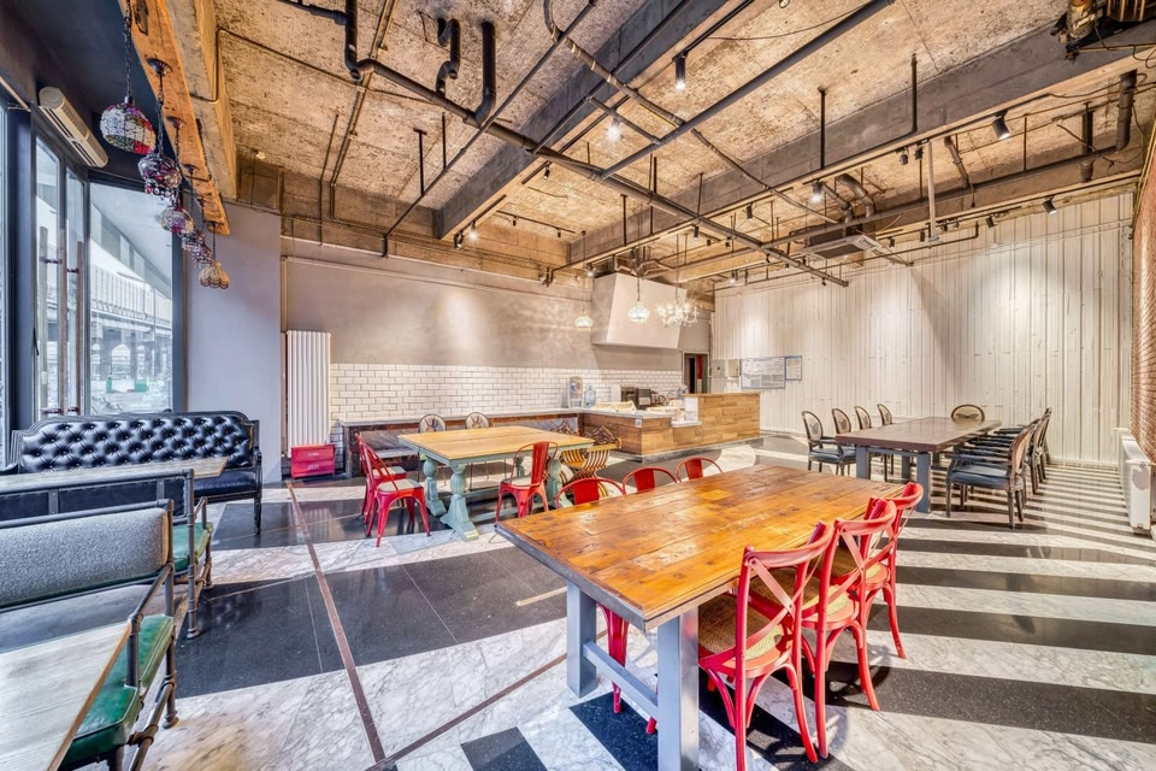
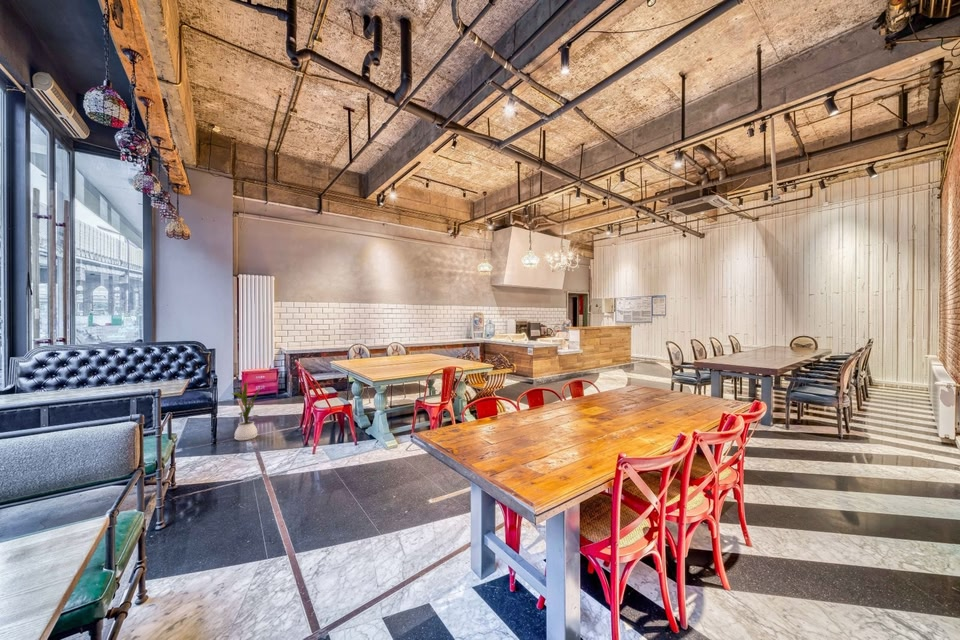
+ house plant [231,381,262,441]
